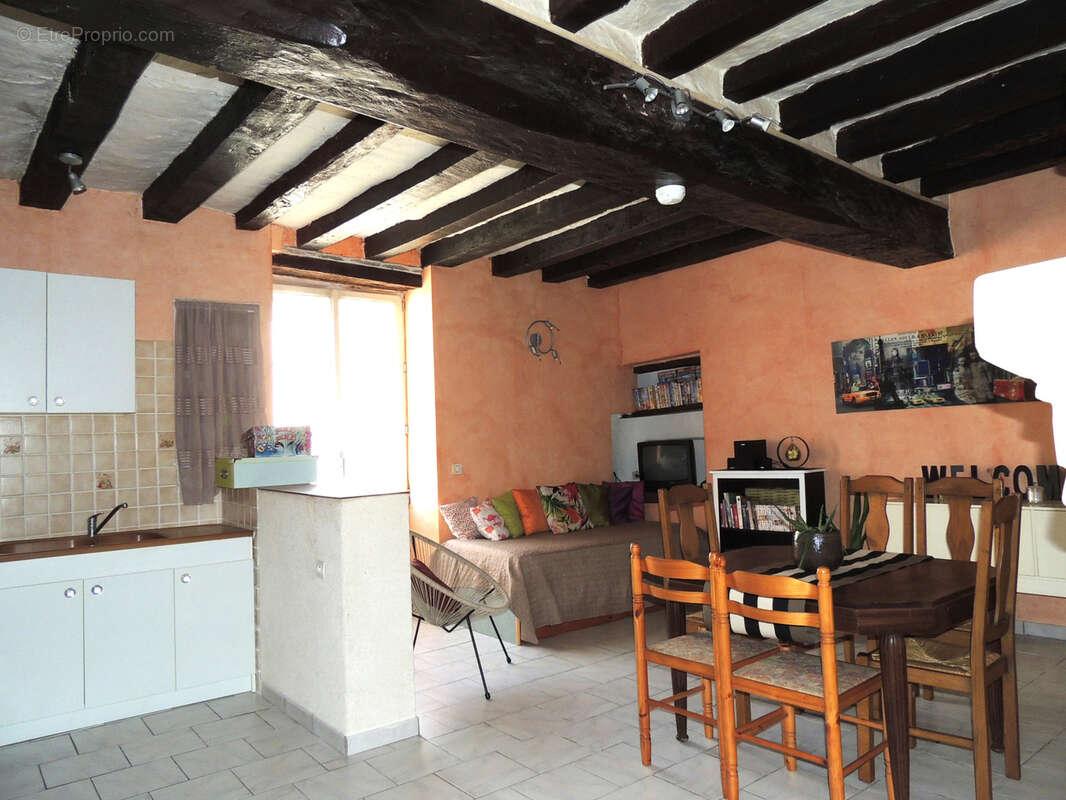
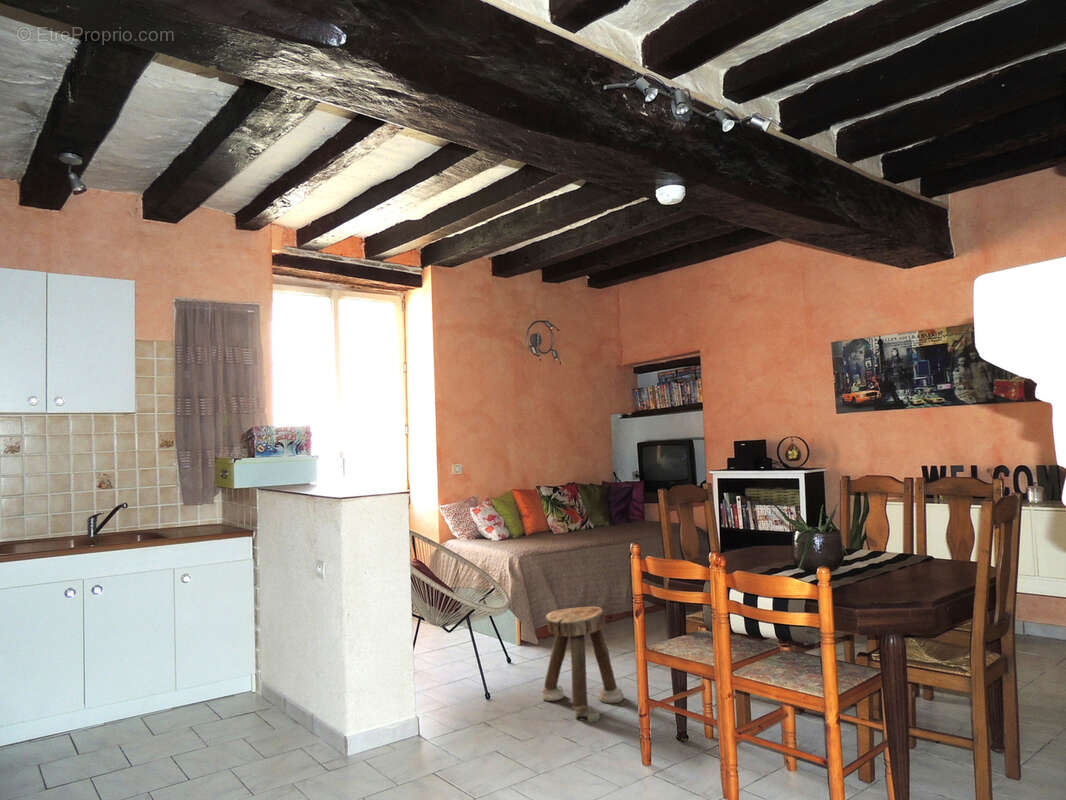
+ stool [542,606,625,724]
